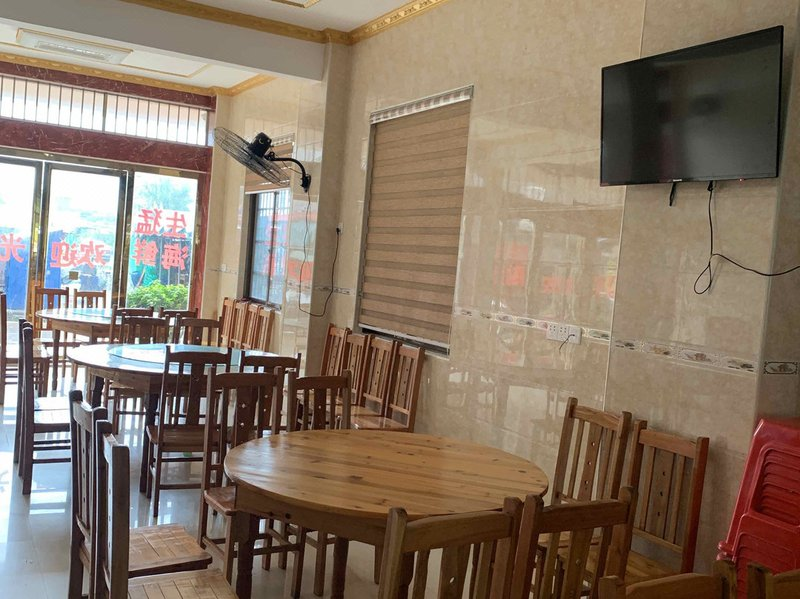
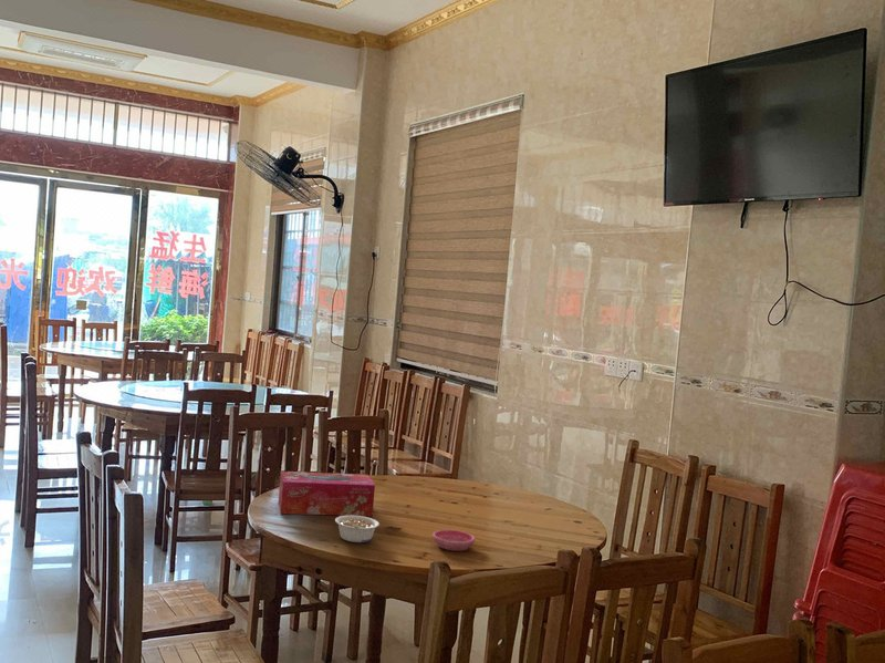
+ legume [334,515,381,543]
+ saucer [431,529,476,552]
+ tissue box [278,470,376,517]
